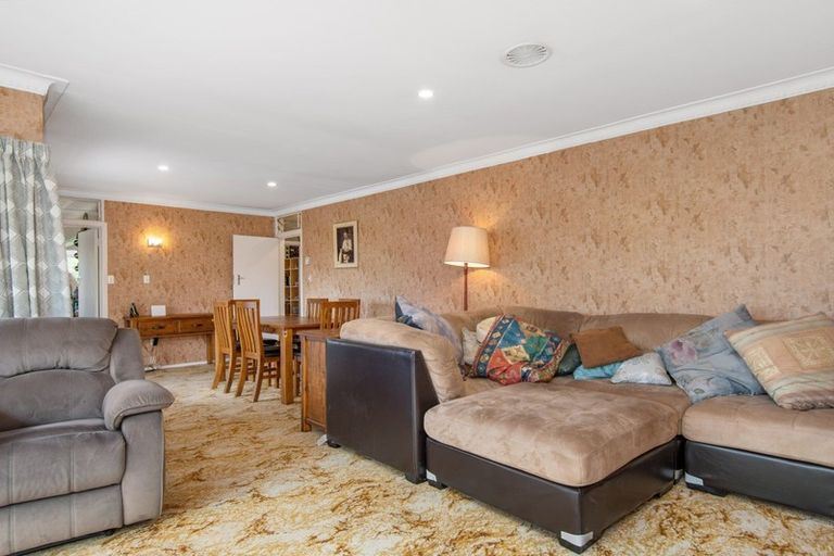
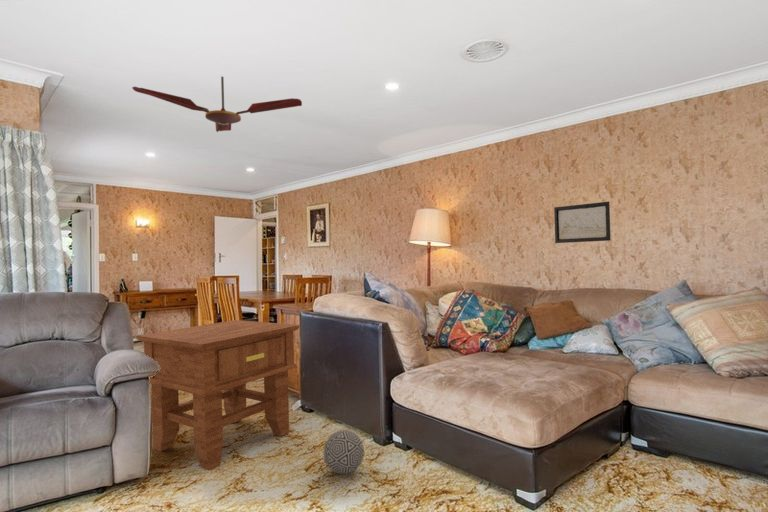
+ side table [135,319,300,471]
+ wall art [553,201,612,244]
+ decorative ball [323,429,365,475]
+ ceiling fan [131,76,303,133]
